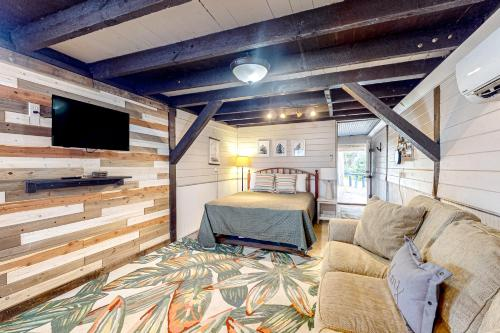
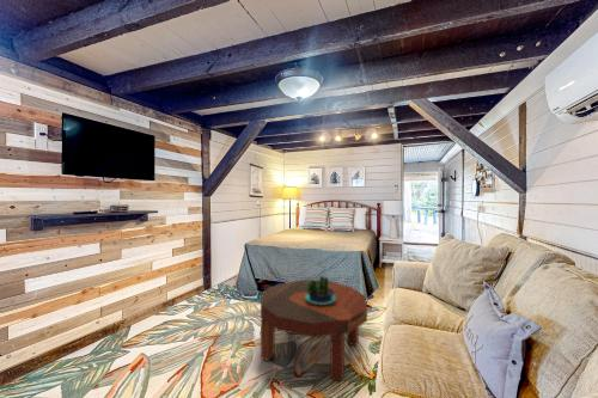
+ potted plant [303,275,336,305]
+ coffee table [260,278,368,384]
